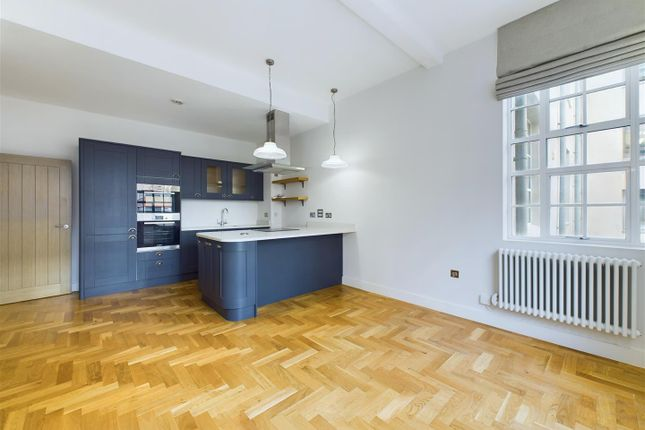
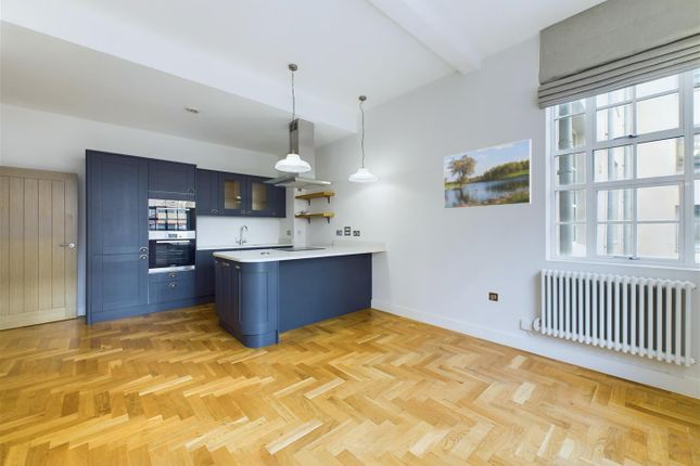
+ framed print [443,138,533,210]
